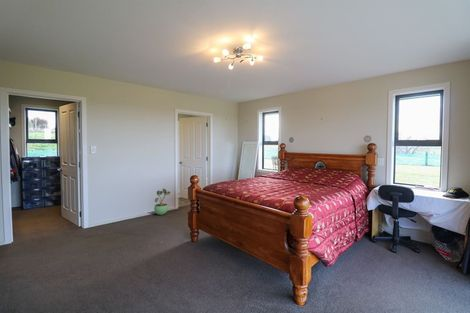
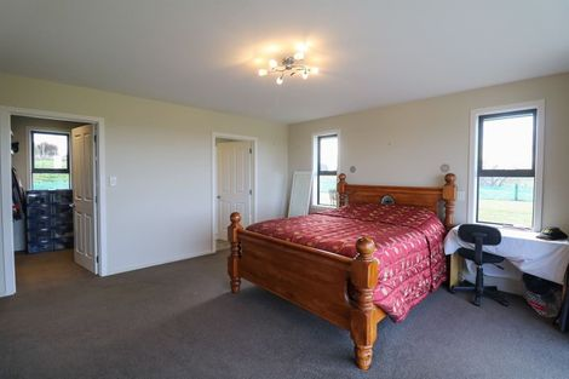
- potted plant [153,188,171,216]
